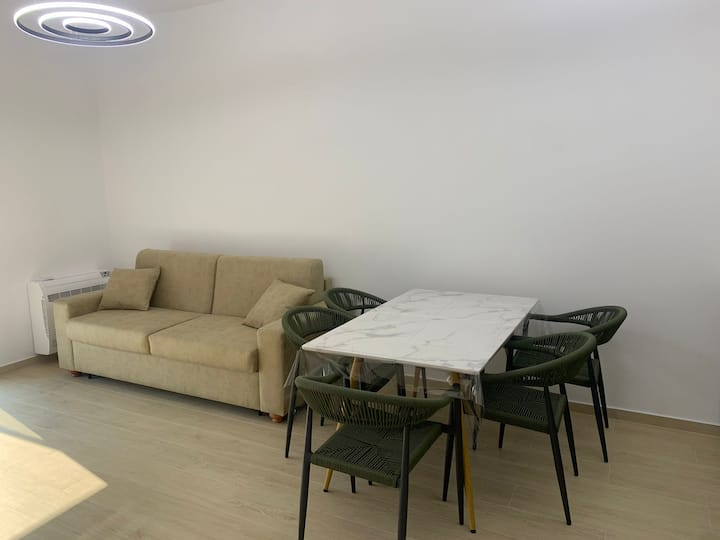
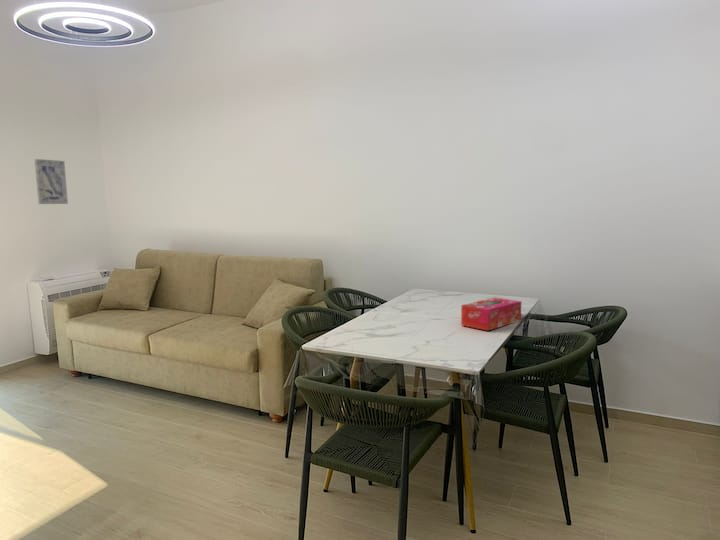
+ tissue box [460,296,522,332]
+ wall art [34,158,69,205]
